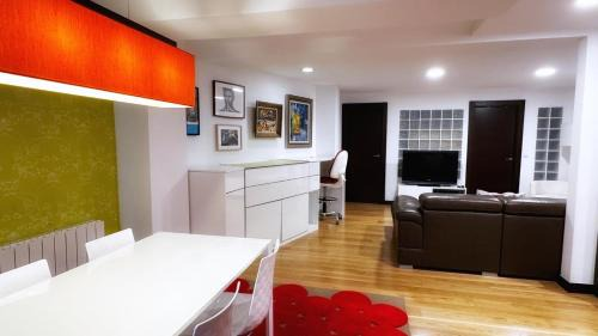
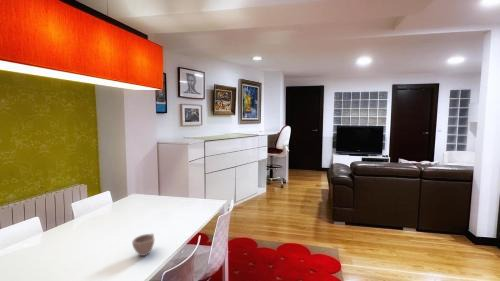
+ cup [131,233,155,257]
